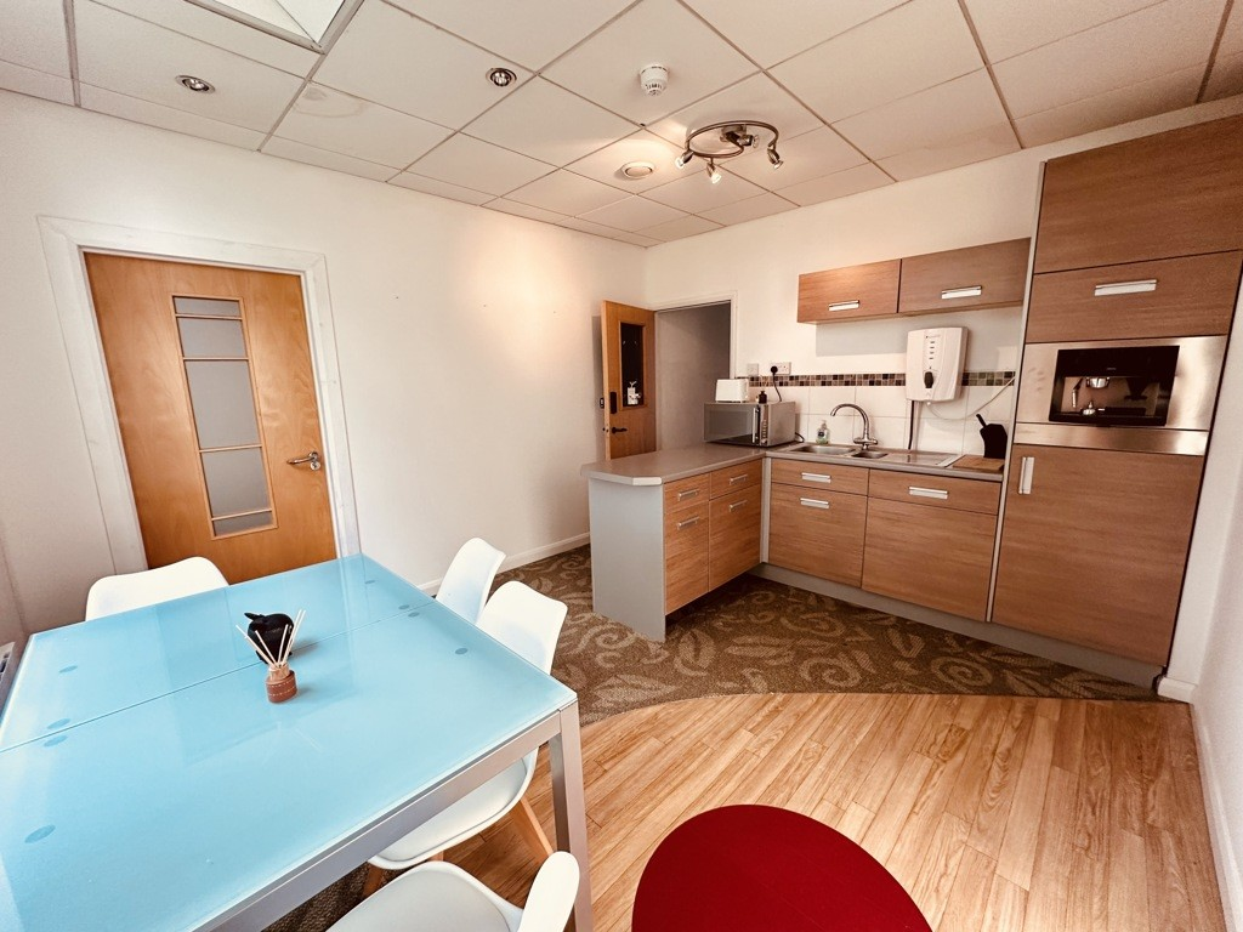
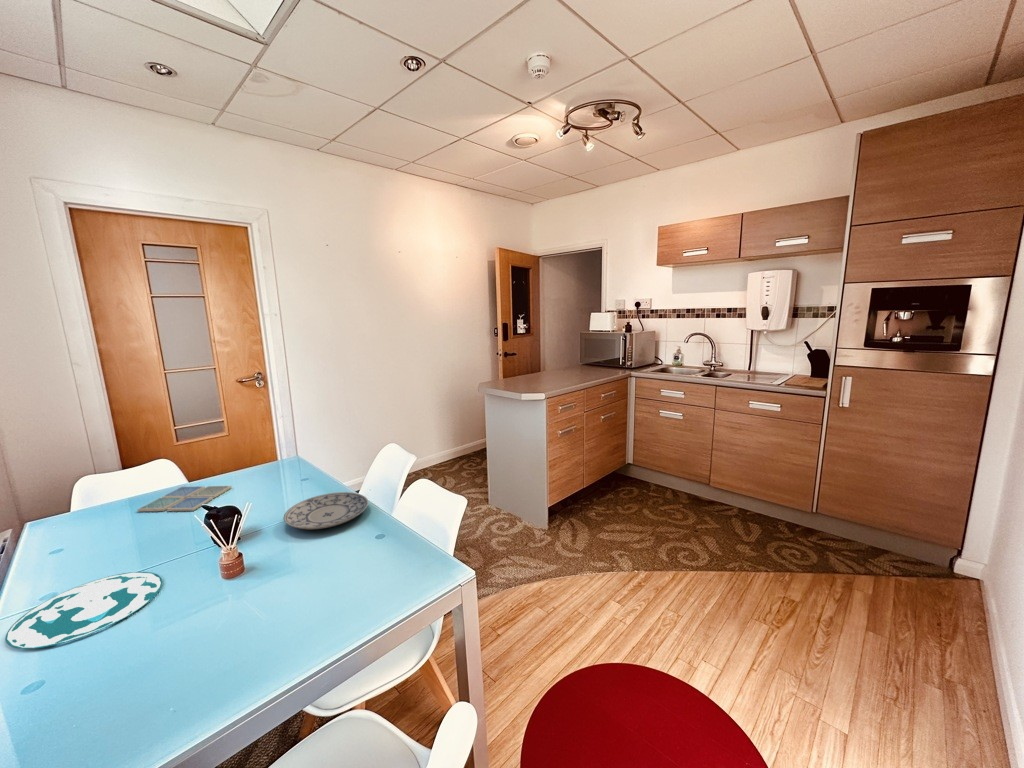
+ drink coaster [136,485,233,513]
+ plate [283,491,369,530]
+ plate [4,571,163,650]
